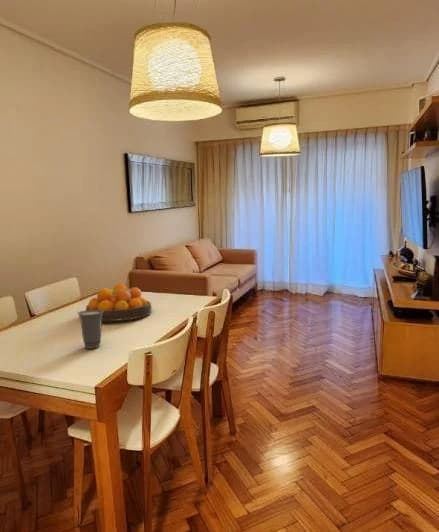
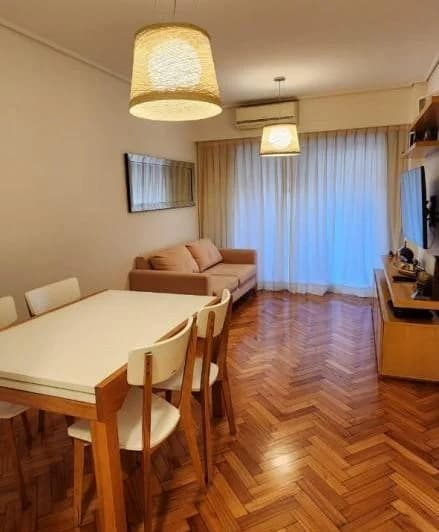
- fruit bowl [85,283,152,322]
- cup [76,309,104,350]
